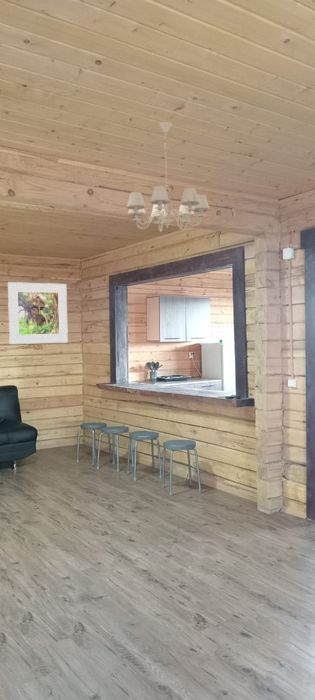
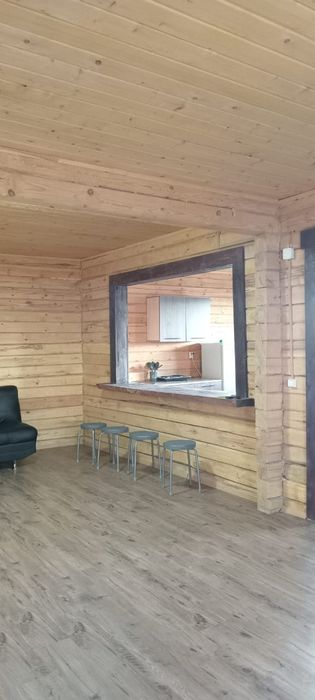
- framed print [7,281,69,345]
- chandelier [126,121,211,233]
